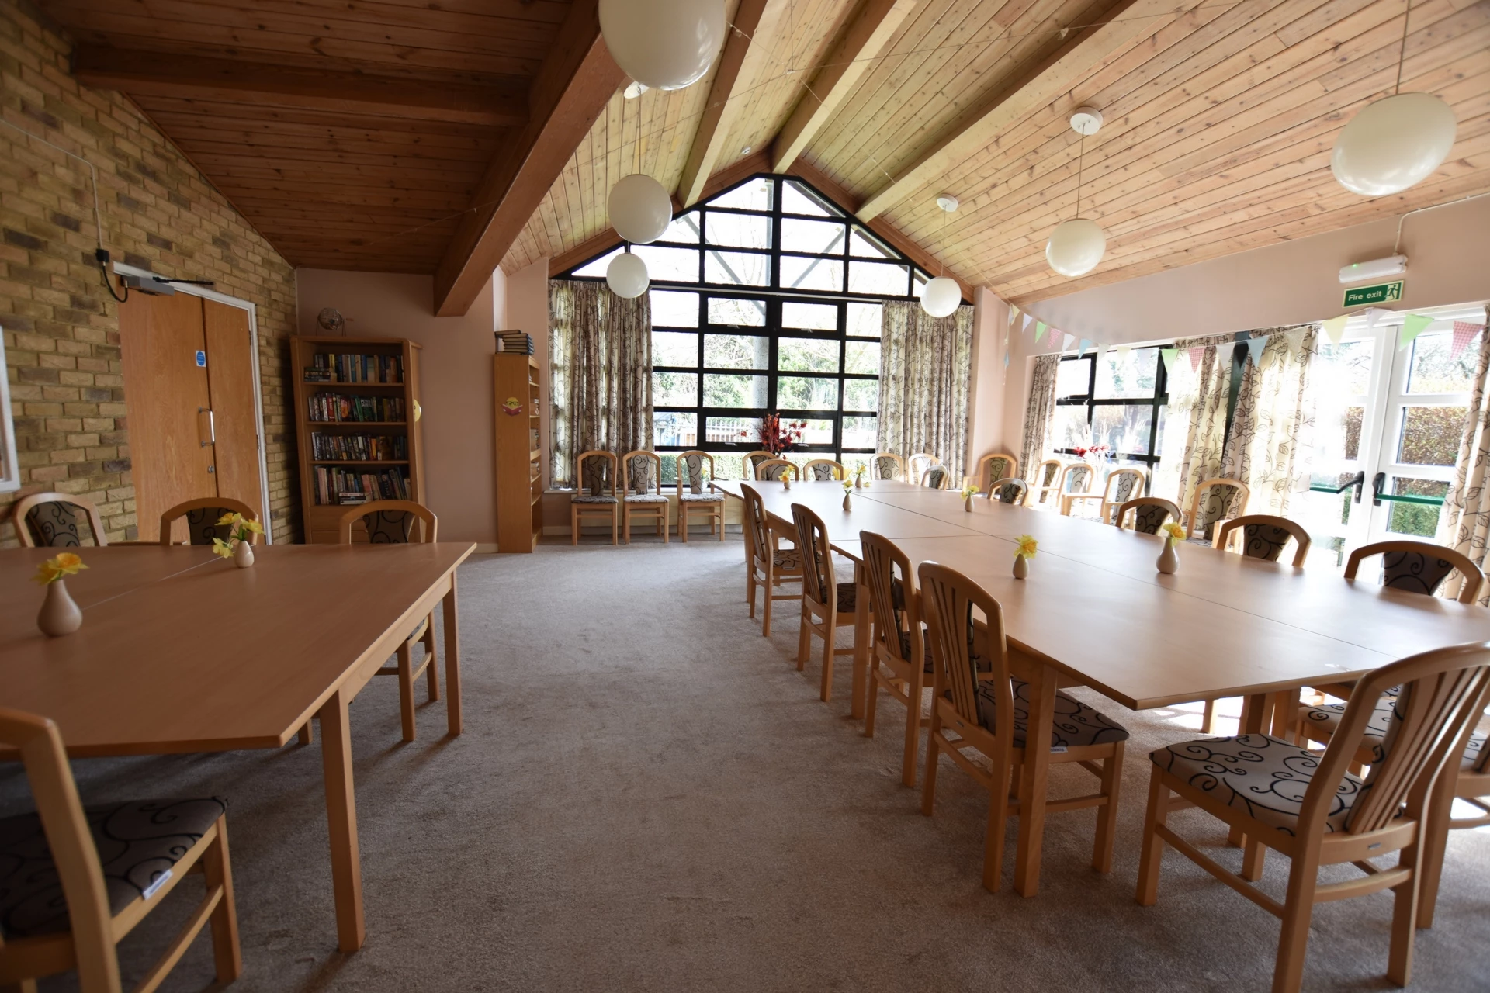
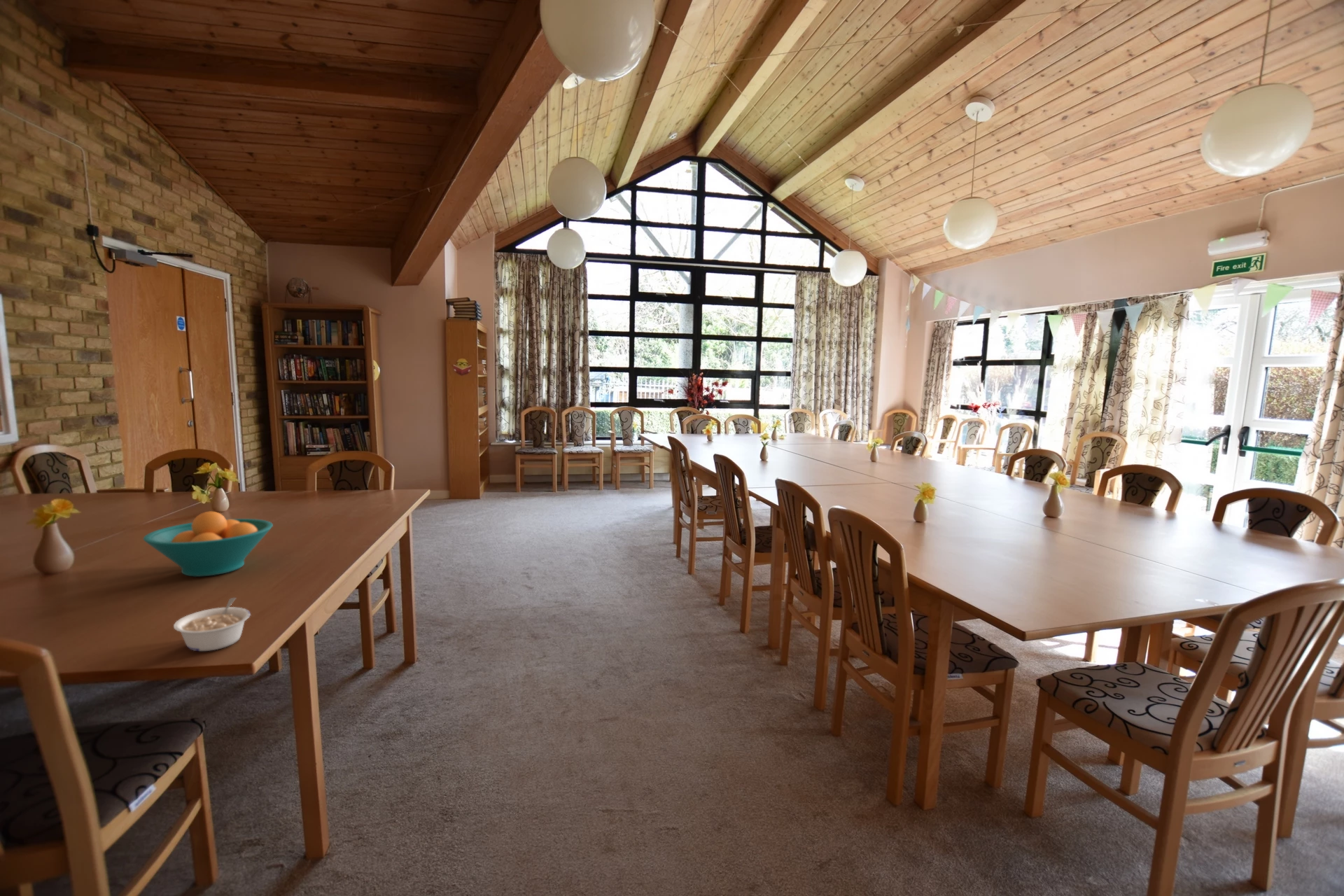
+ fruit bowl [143,510,274,577]
+ legume [173,597,251,652]
